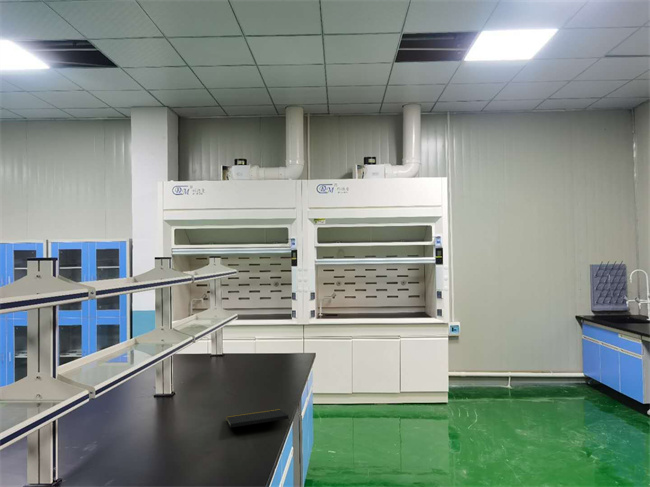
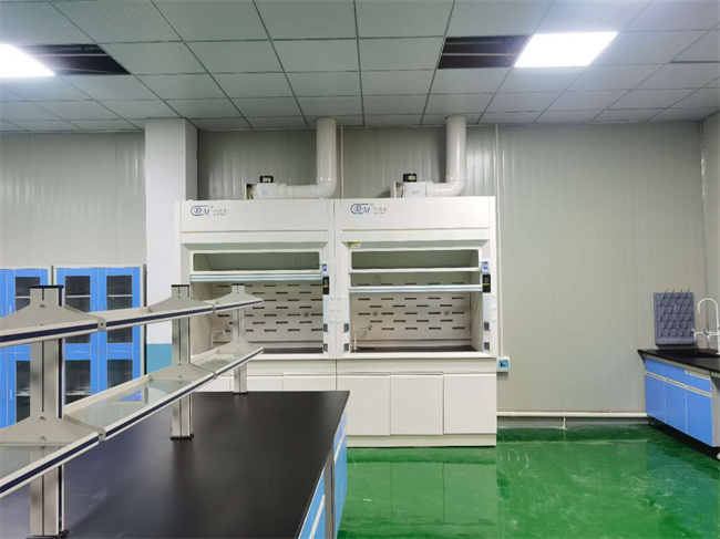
- notepad [225,408,291,428]
